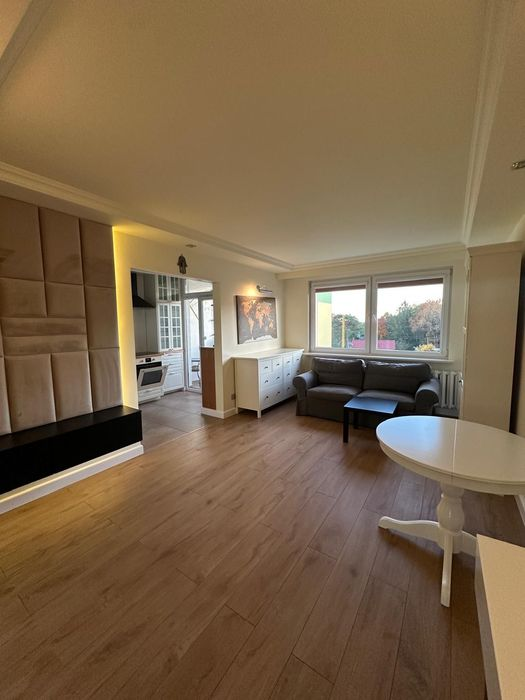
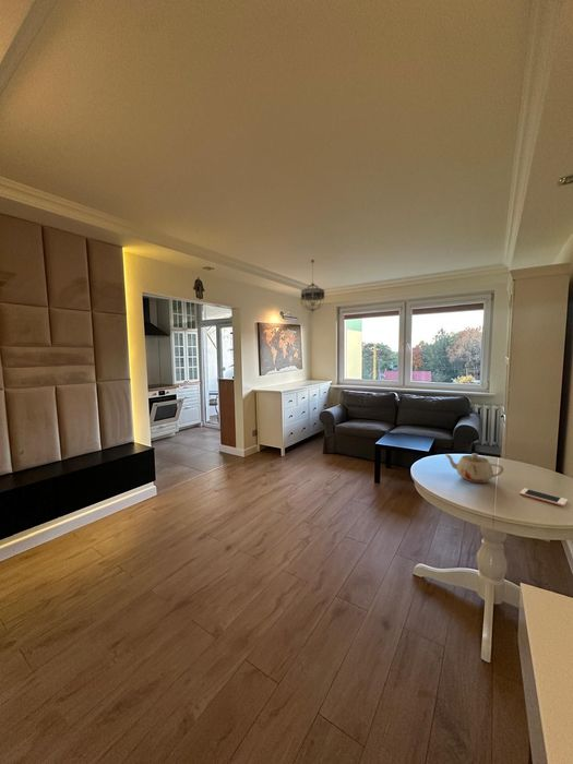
+ cell phone [518,487,569,508]
+ chandelier [300,259,325,313]
+ teapot [443,452,505,484]
